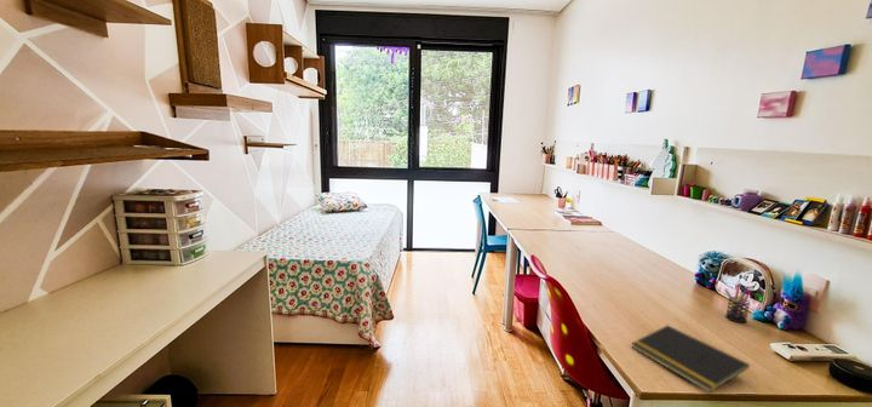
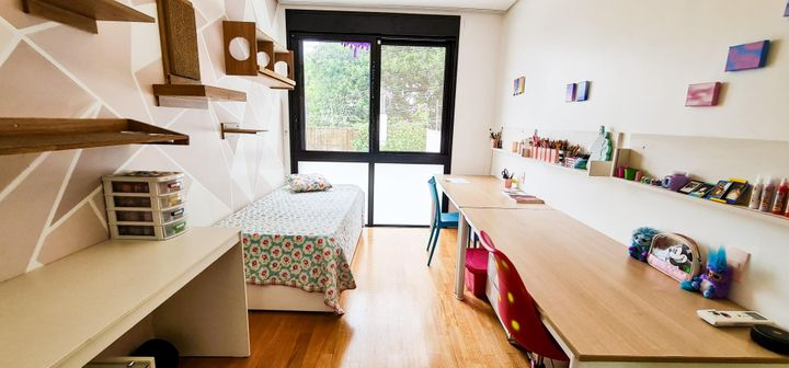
- notepad [630,323,751,394]
- pen holder [723,282,752,323]
